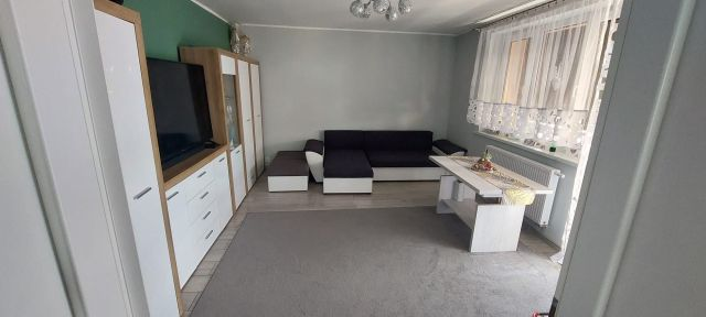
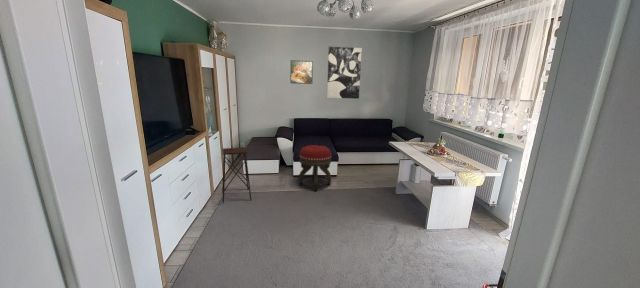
+ footstool [298,144,332,192]
+ wall art [326,46,363,100]
+ side table [221,146,252,204]
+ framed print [289,59,314,85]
